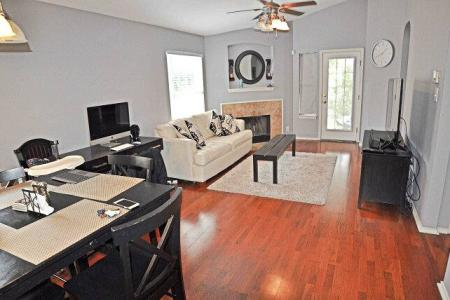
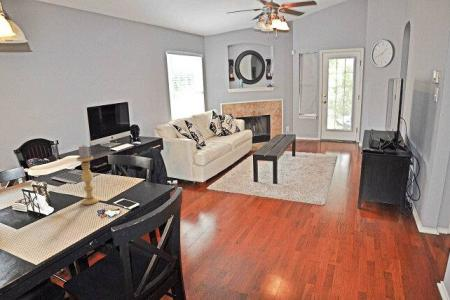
+ candle holder [75,144,100,206]
